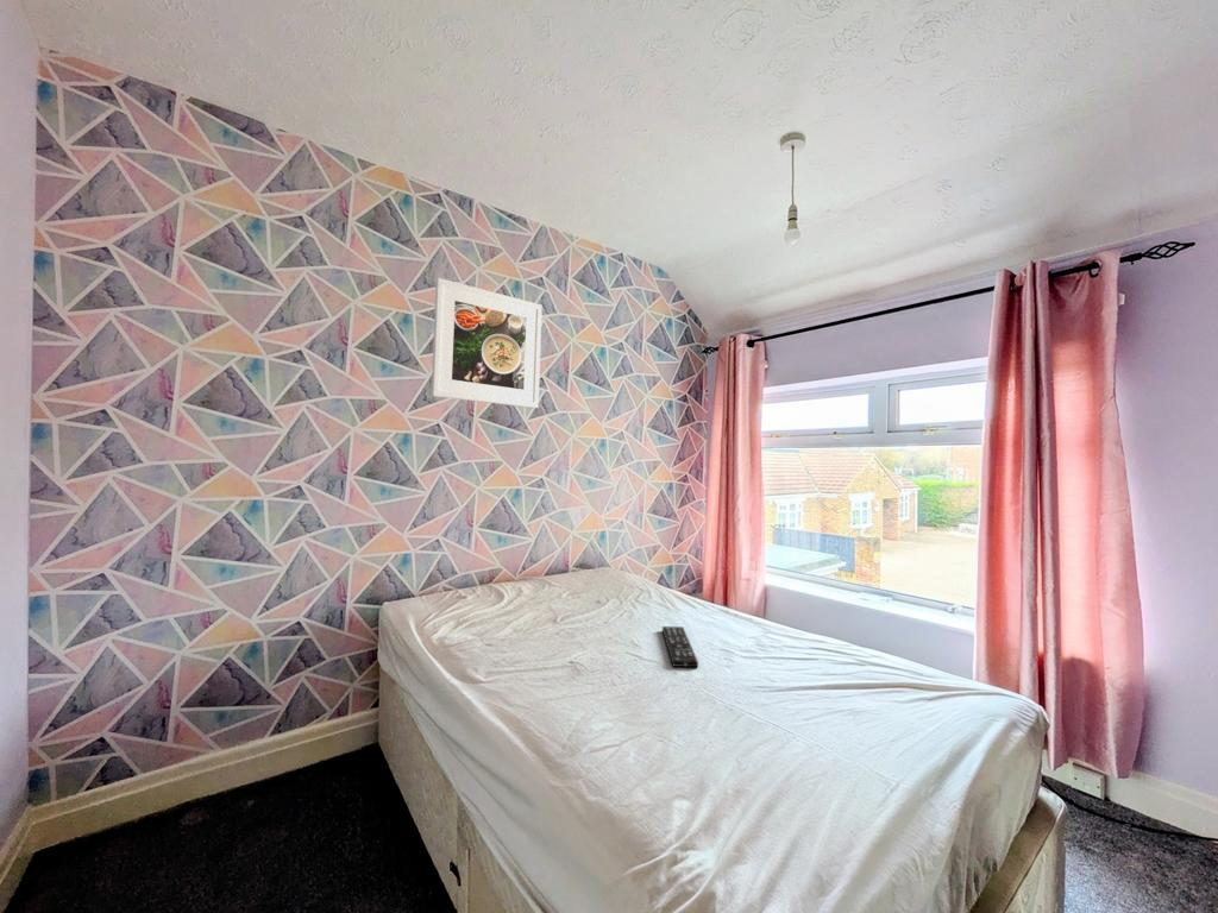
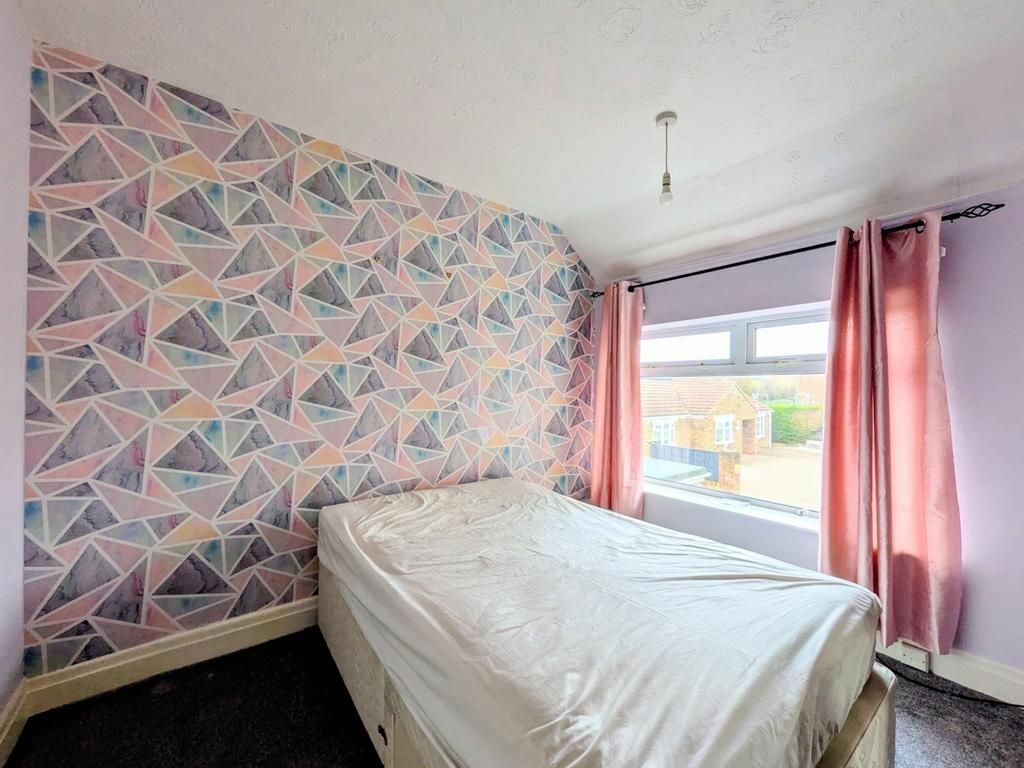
- remote control [661,625,699,668]
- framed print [431,277,544,409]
